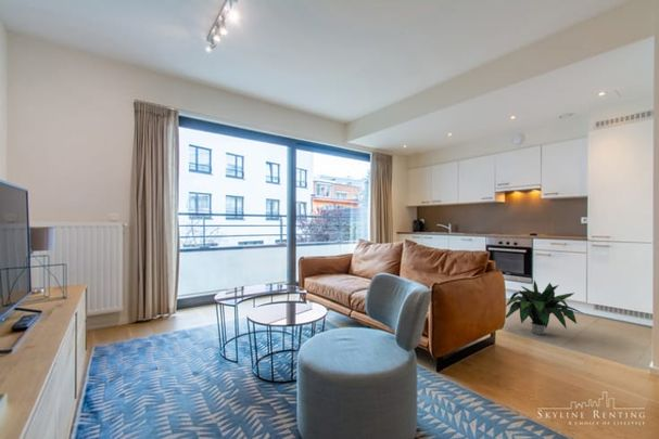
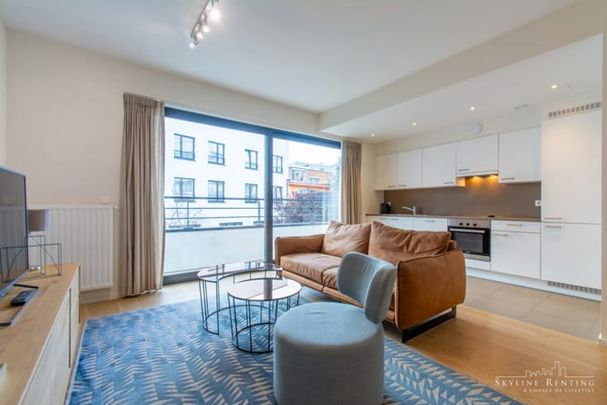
- potted plant [505,279,583,336]
